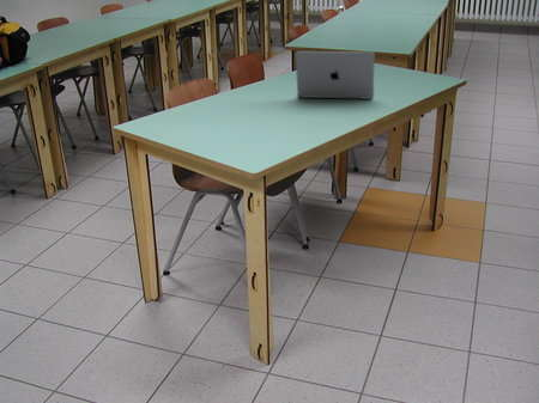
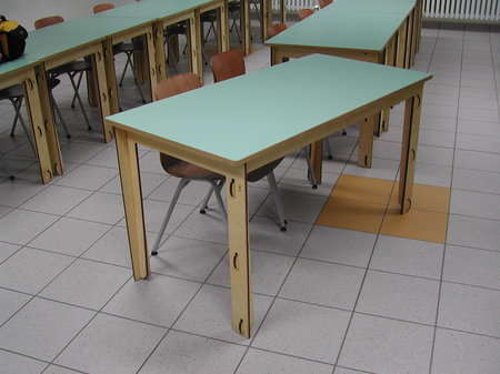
- laptop [295,50,376,100]
